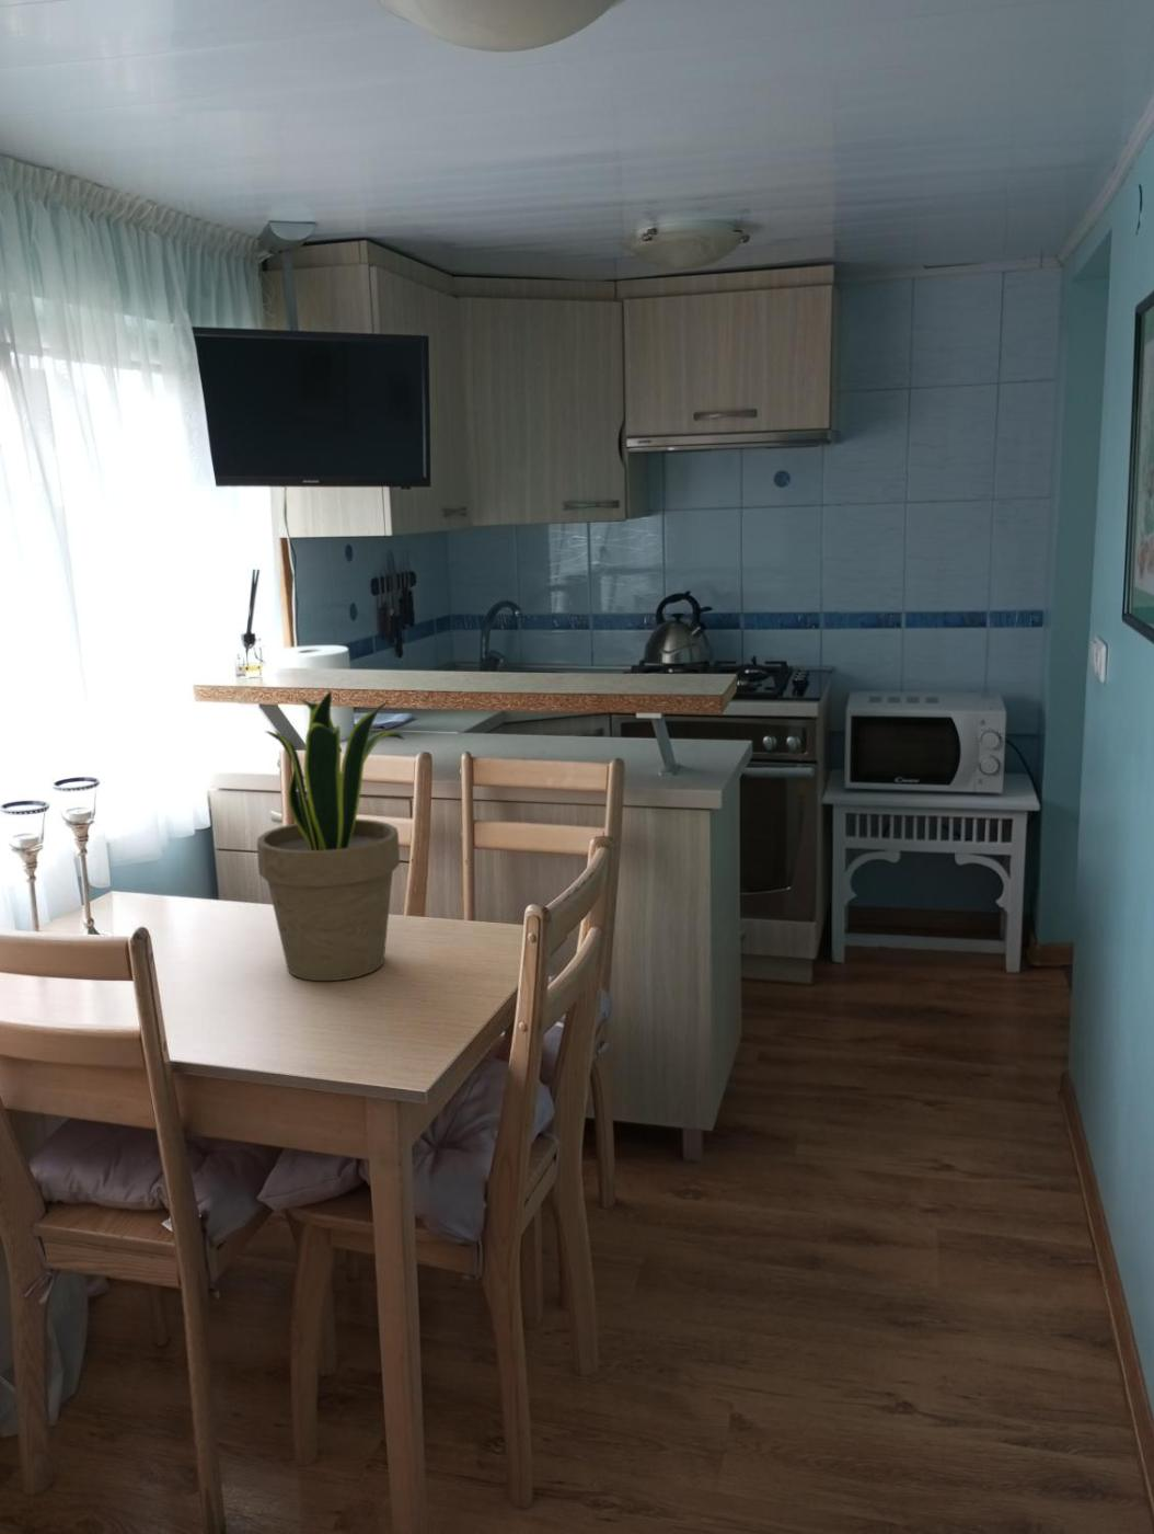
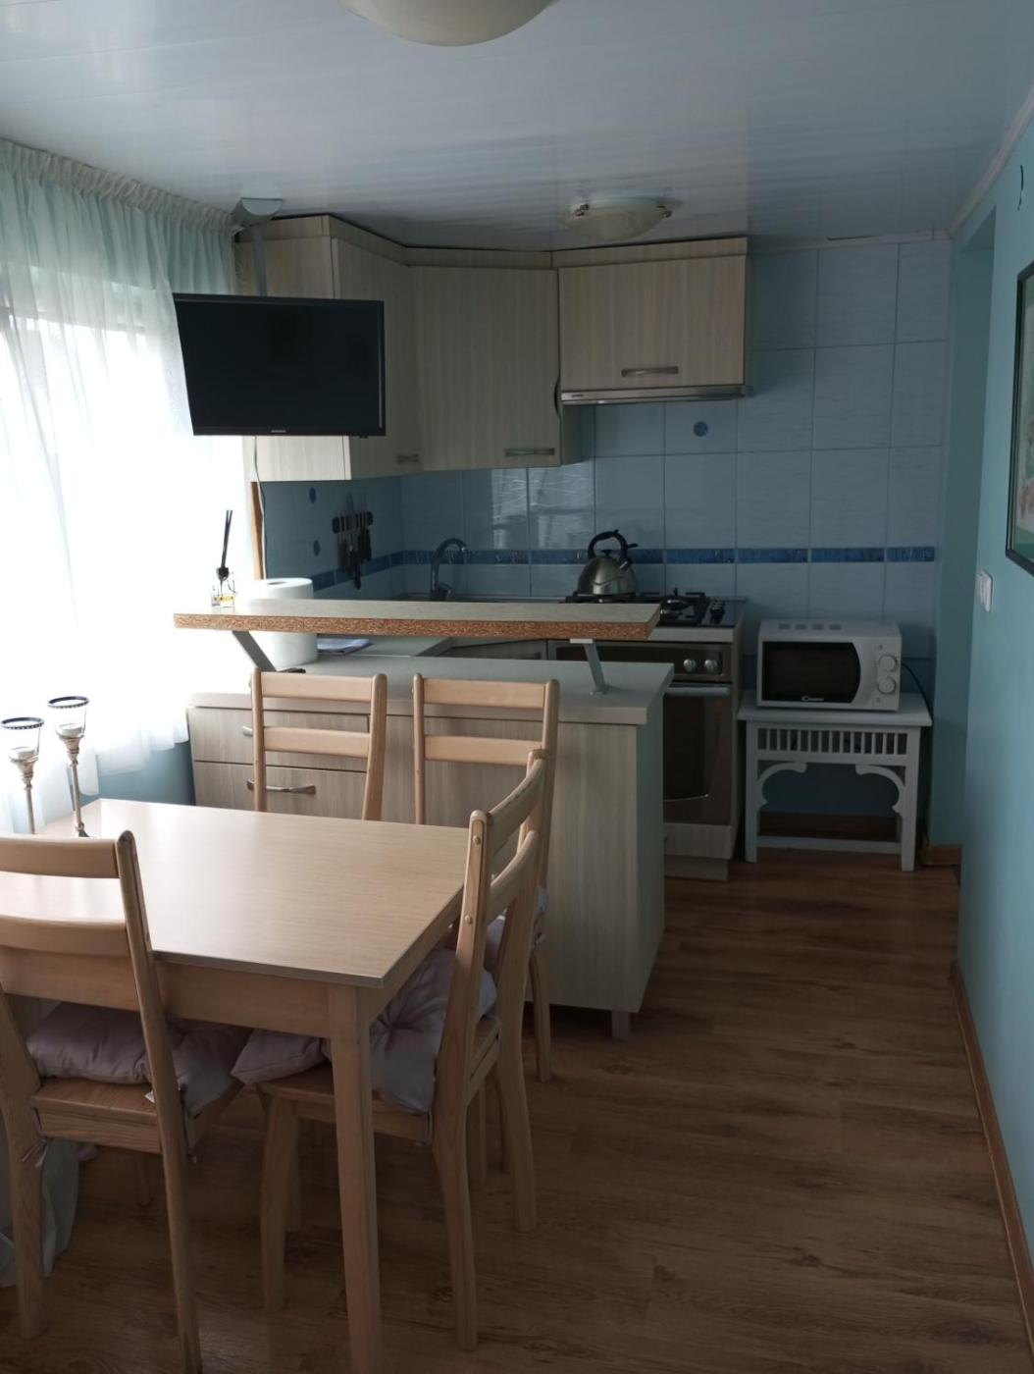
- potted plant [256,690,406,982]
